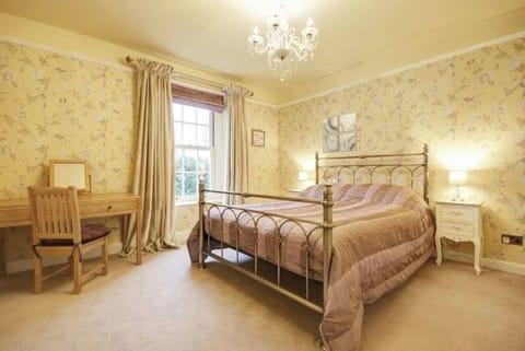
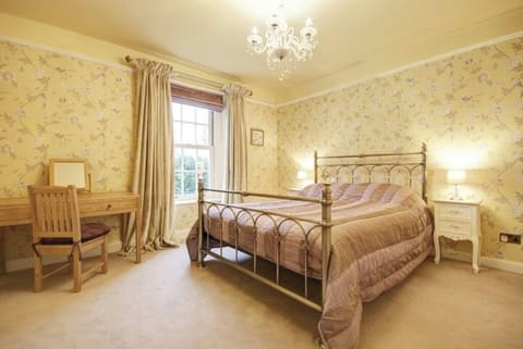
- wall art [322,110,358,154]
